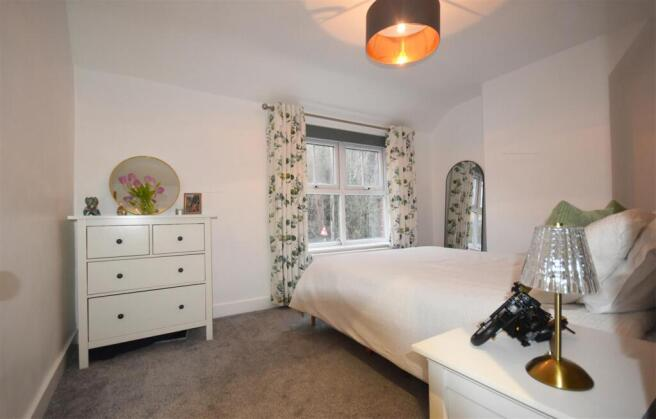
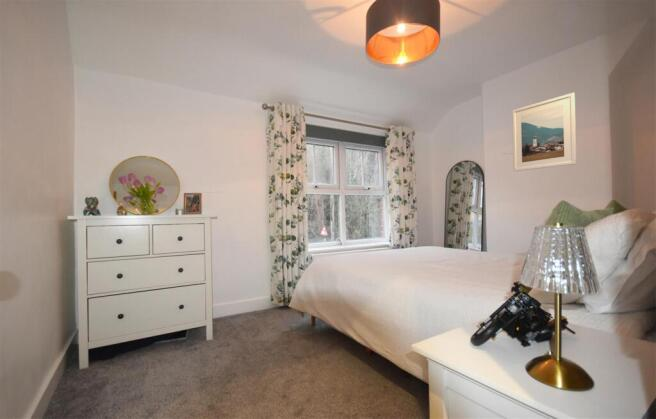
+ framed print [511,92,577,172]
